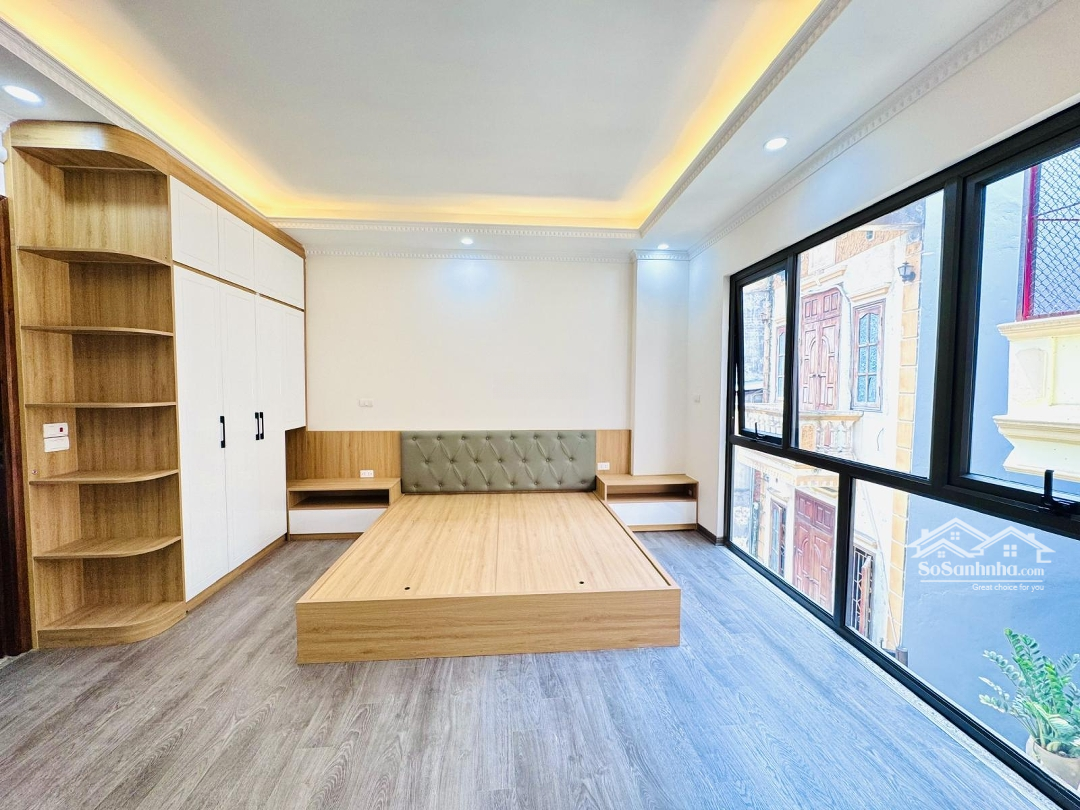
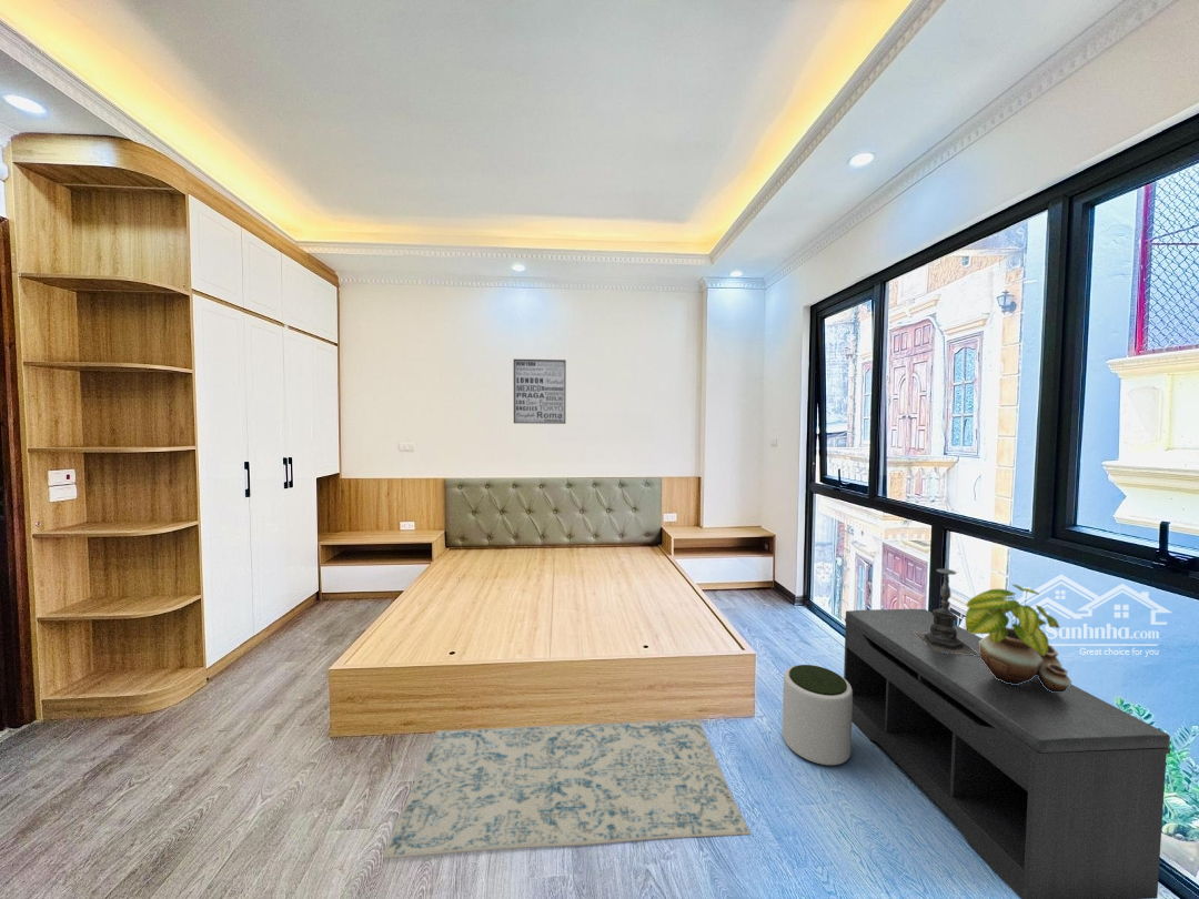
+ rug [382,718,752,860]
+ wall art [513,358,567,425]
+ bench [843,608,1171,899]
+ potted plant [964,583,1072,693]
+ plant pot [782,664,853,766]
+ candle holder [913,557,980,656]
